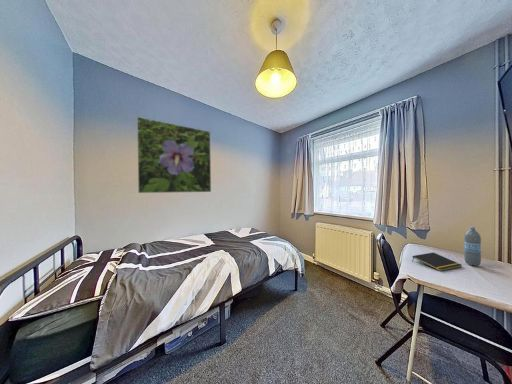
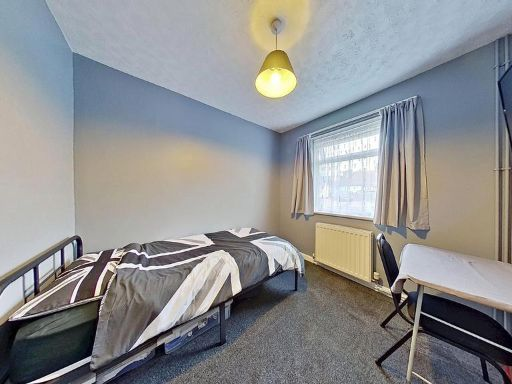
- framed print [136,116,212,194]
- water bottle [463,225,482,267]
- notepad [411,252,463,272]
